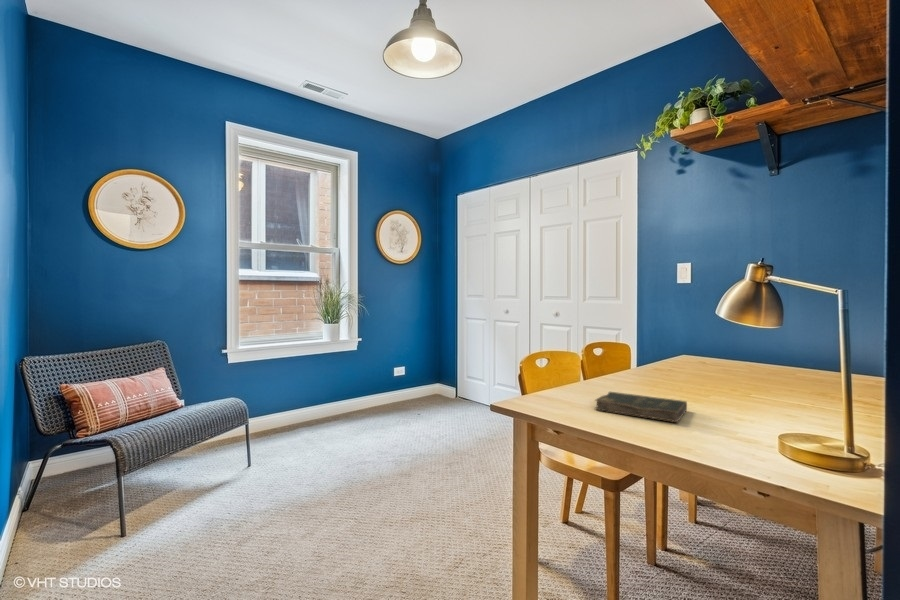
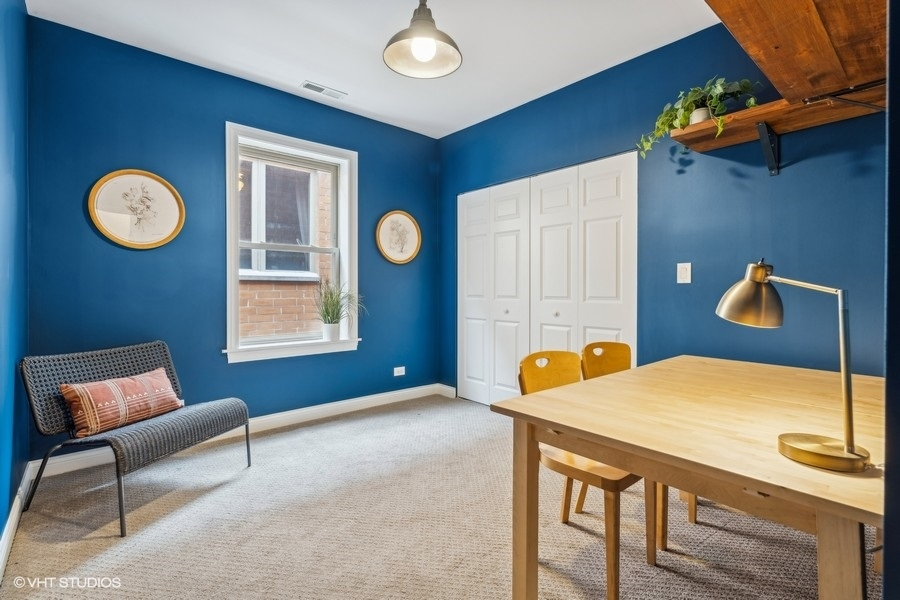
- bible [593,391,688,423]
